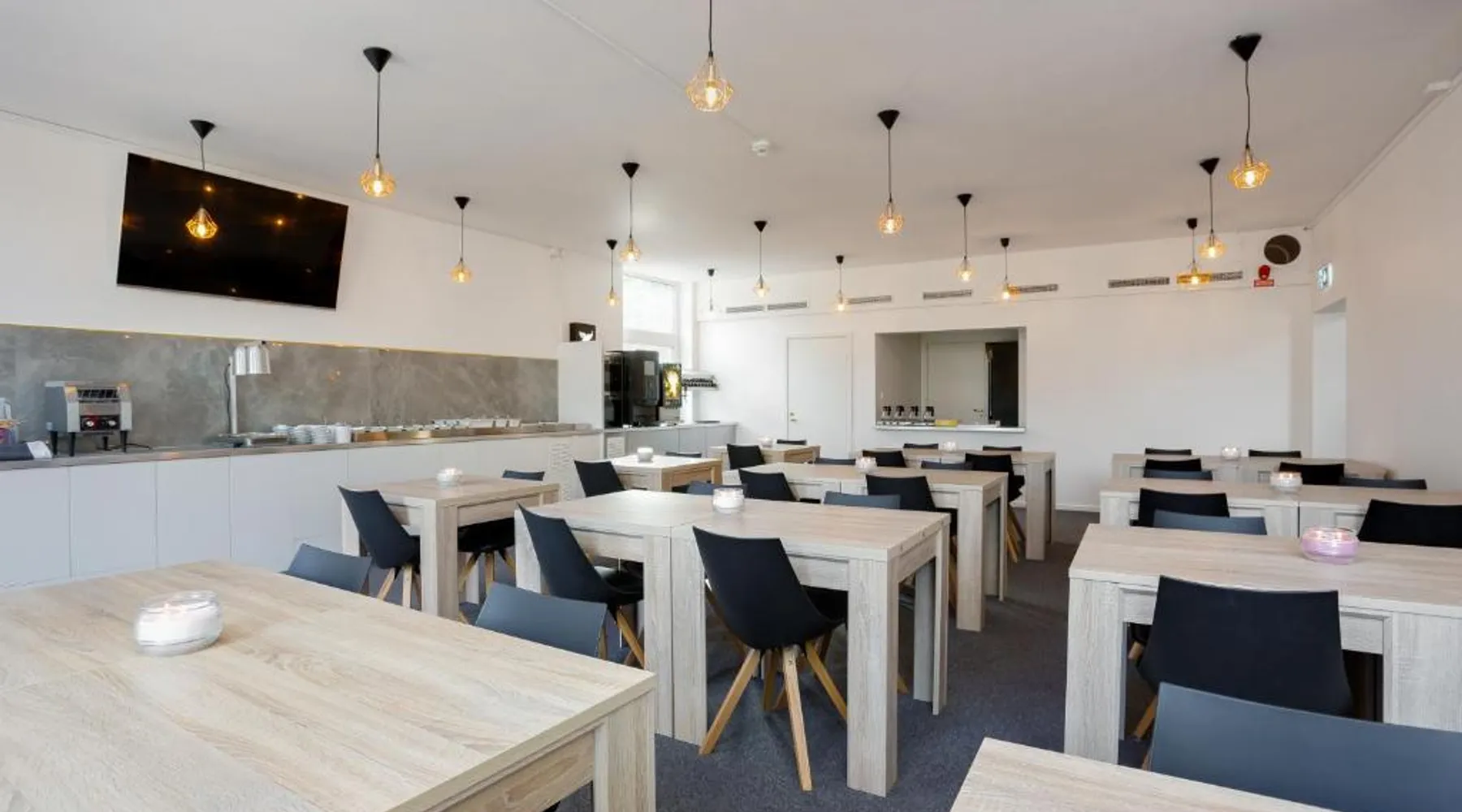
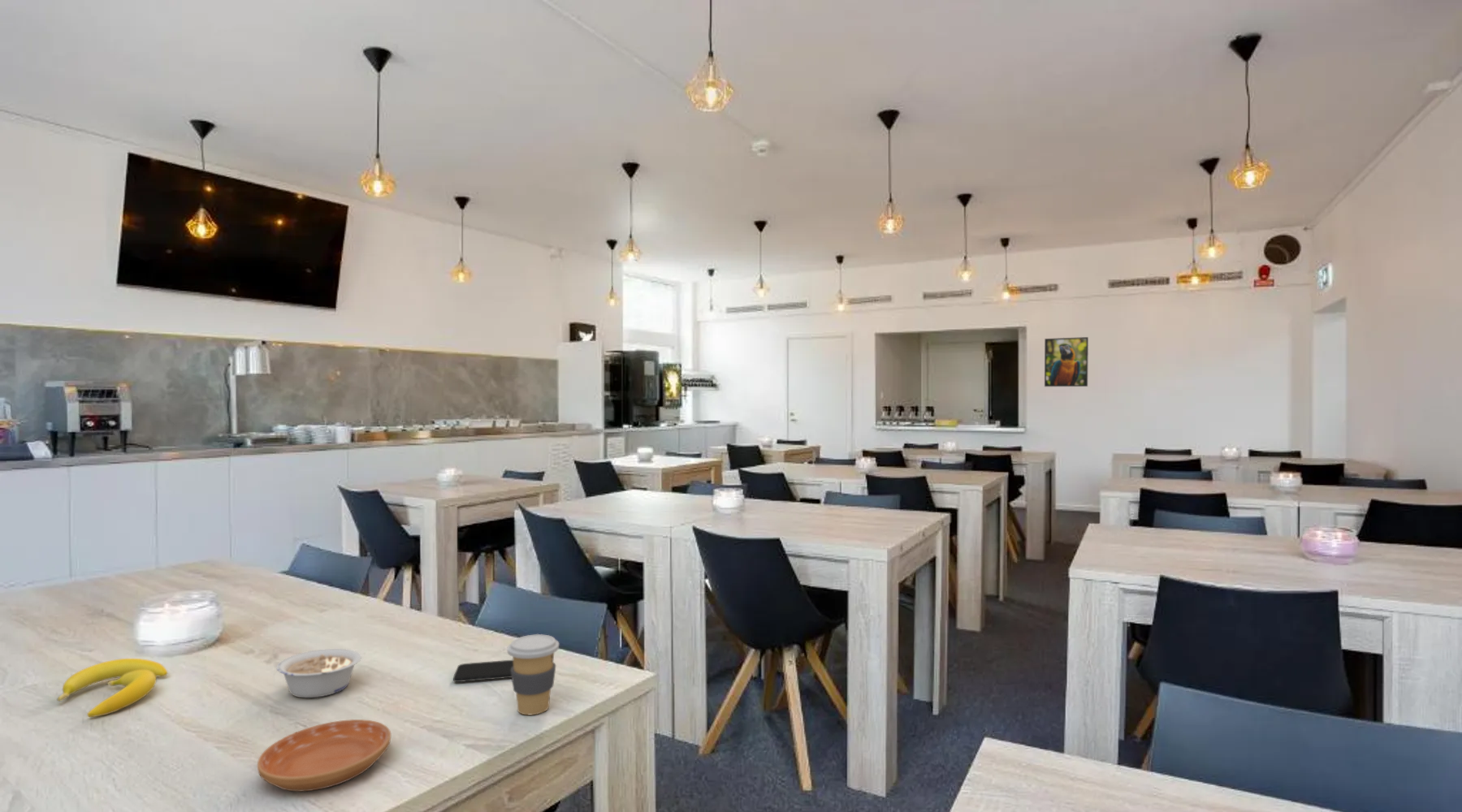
+ legume [275,648,362,698]
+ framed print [1044,336,1089,387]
+ saucer [257,719,391,793]
+ smartphone [452,659,513,683]
+ coffee cup [506,633,560,715]
+ banana [56,658,169,718]
